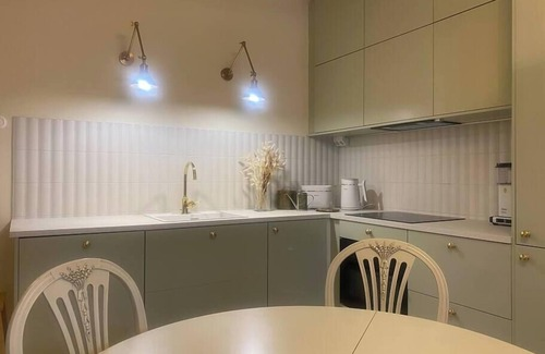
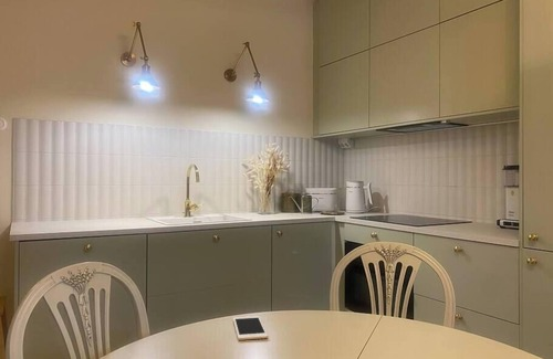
+ cell phone [232,315,269,341]
